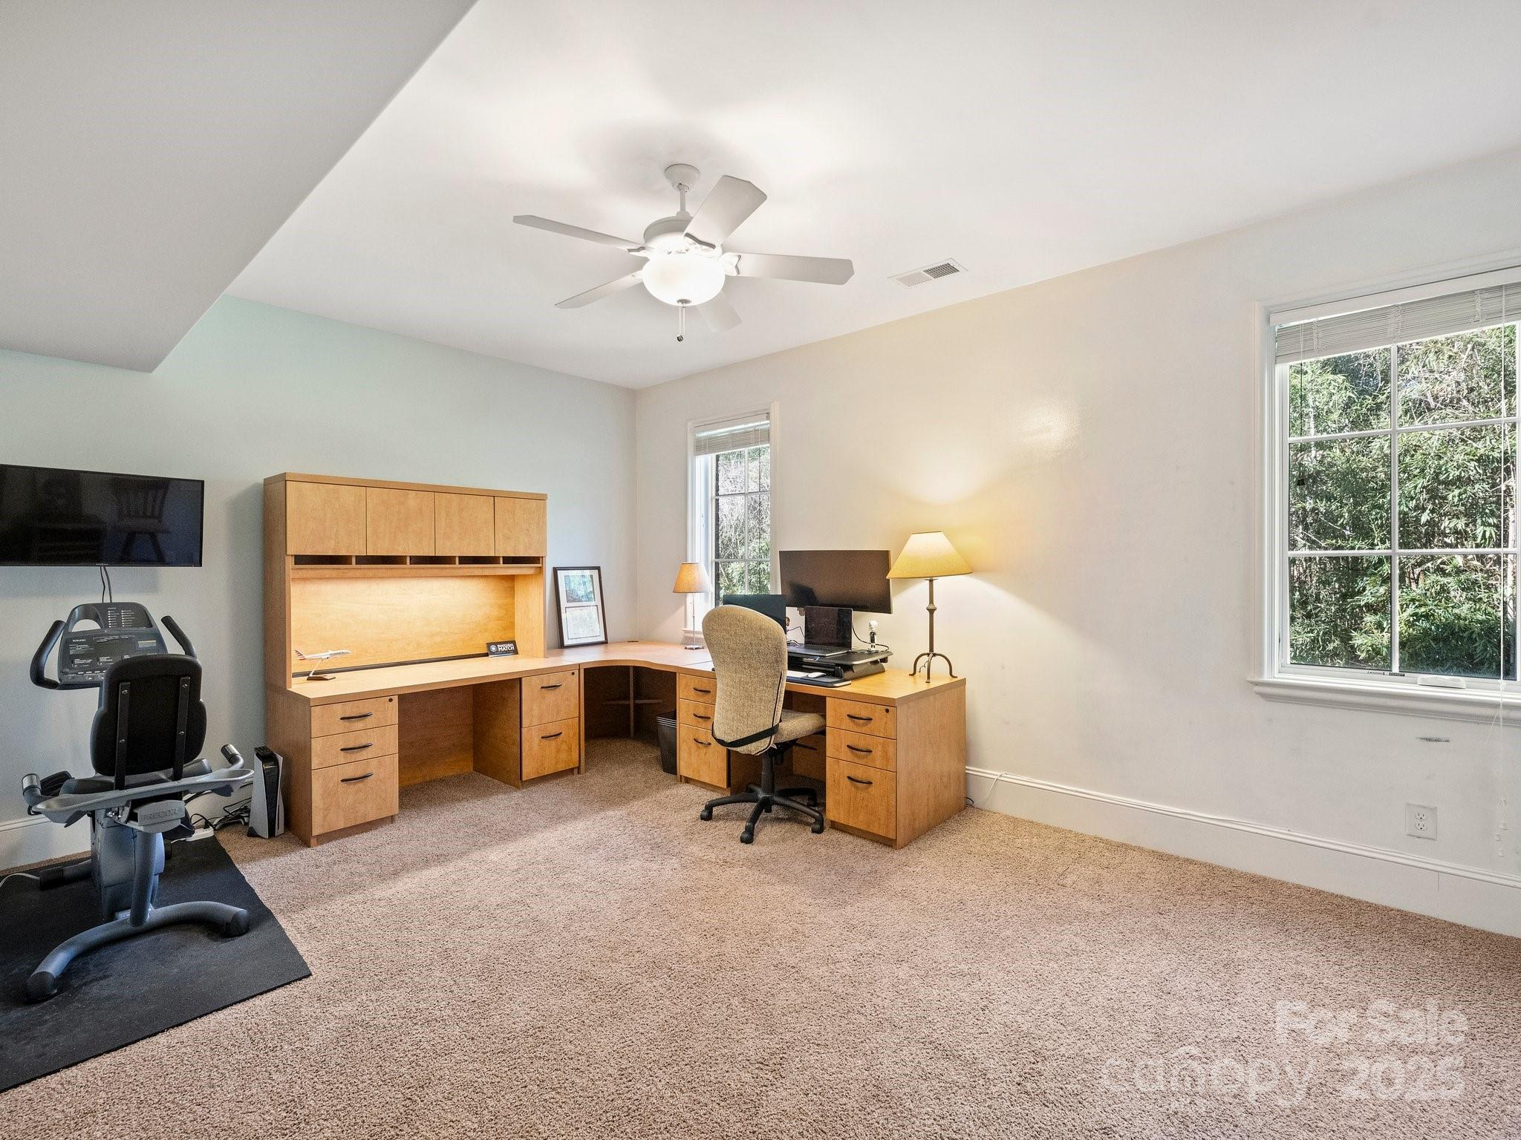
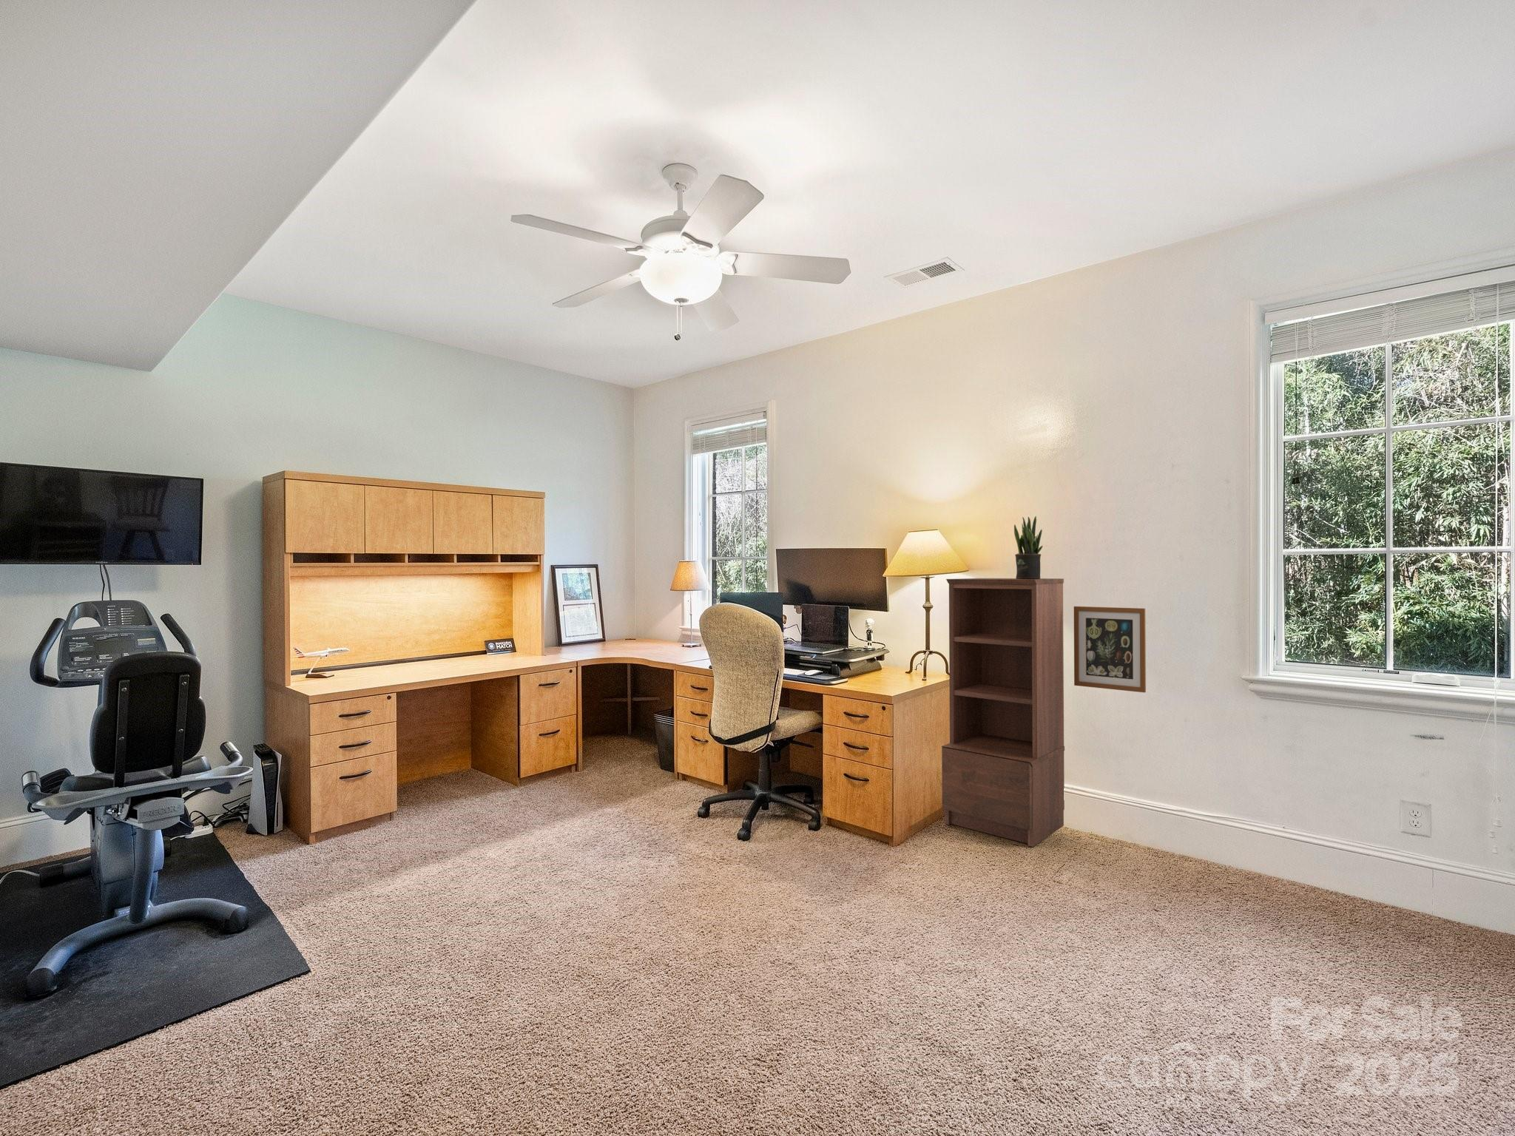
+ potted plant [1014,515,1043,579]
+ wall art [1074,606,1146,693]
+ shelving unit [941,578,1065,847]
